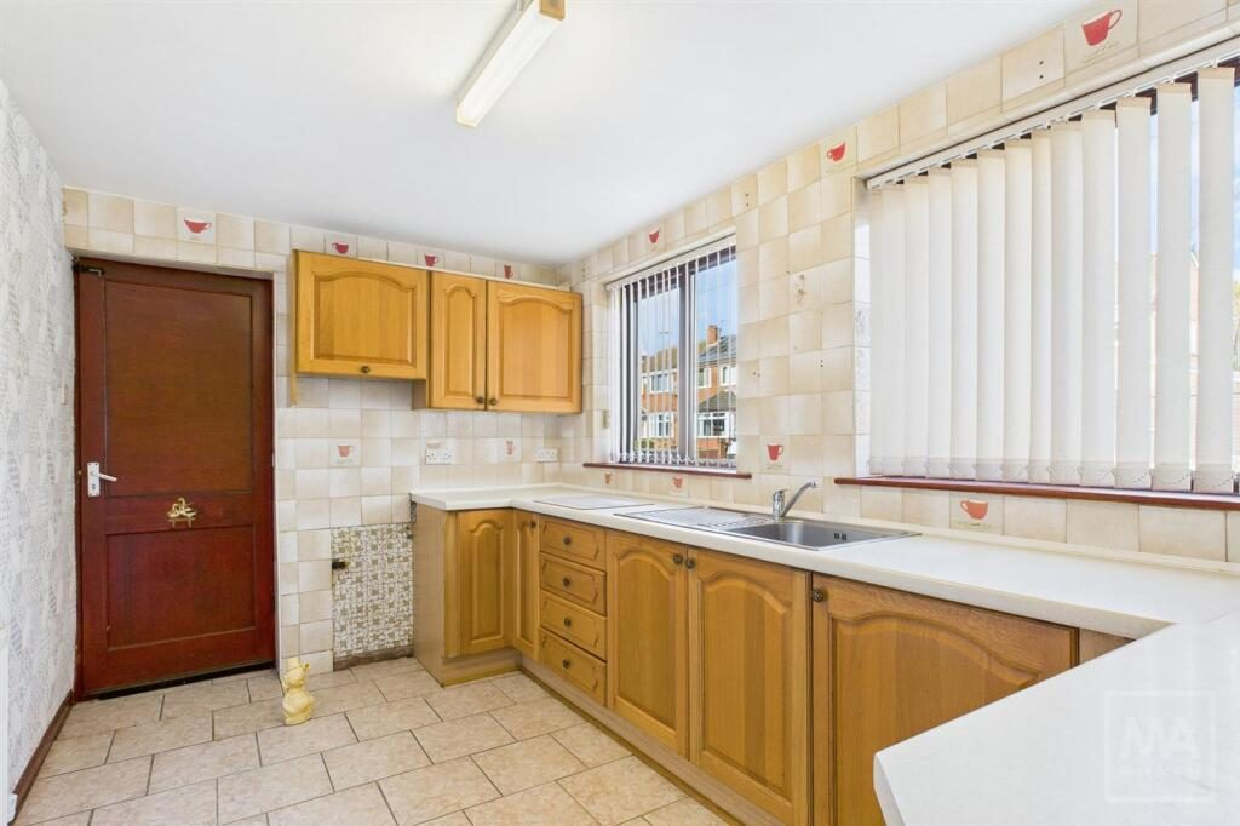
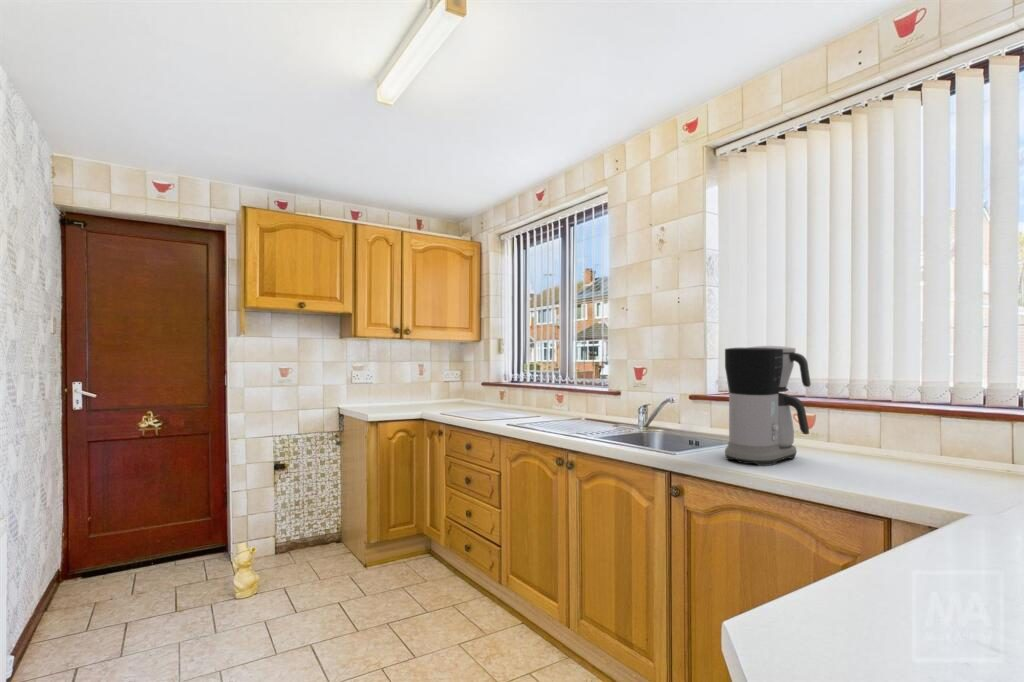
+ coffee maker [724,345,812,467]
